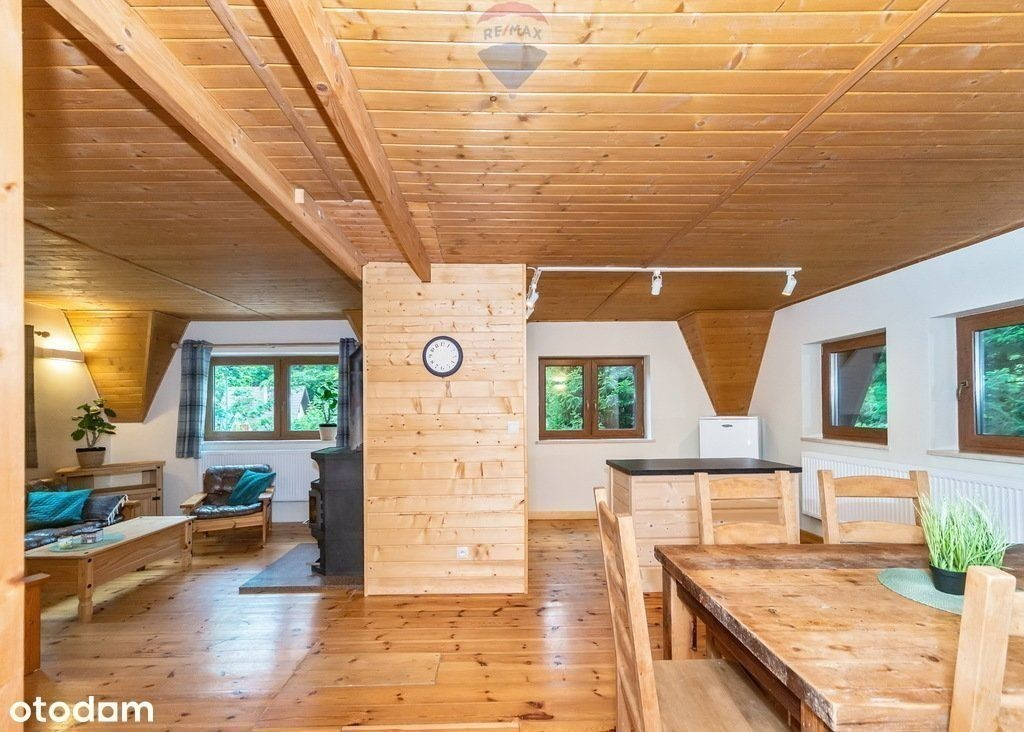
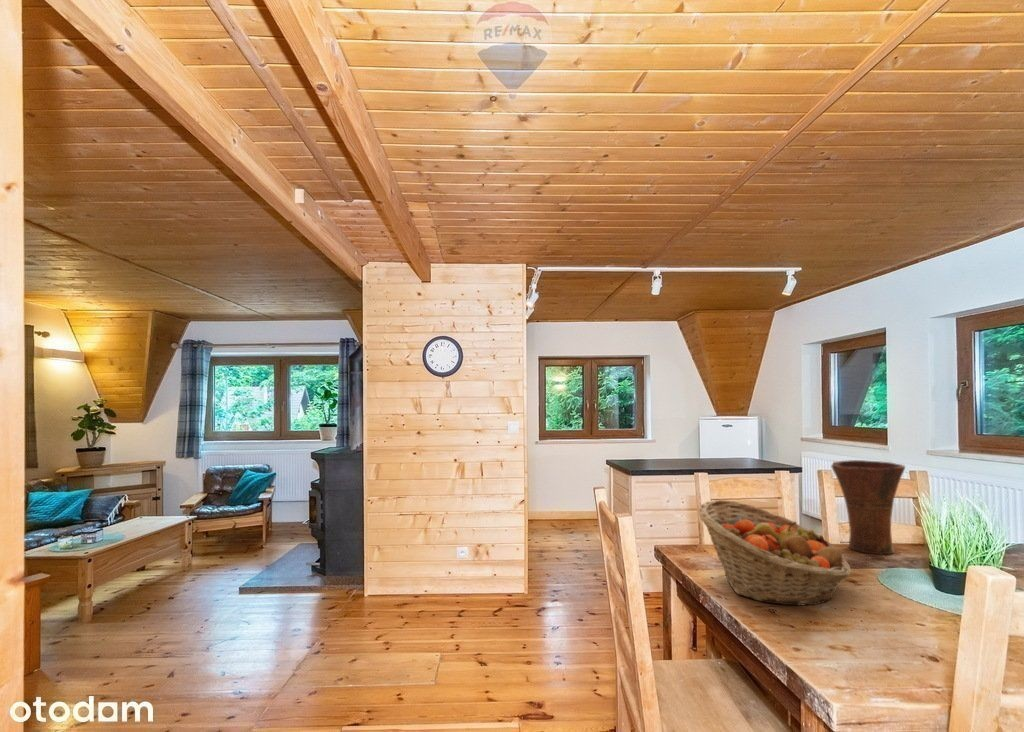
+ vase [830,459,906,555]
+ fruit basket [697,499,852,606]
